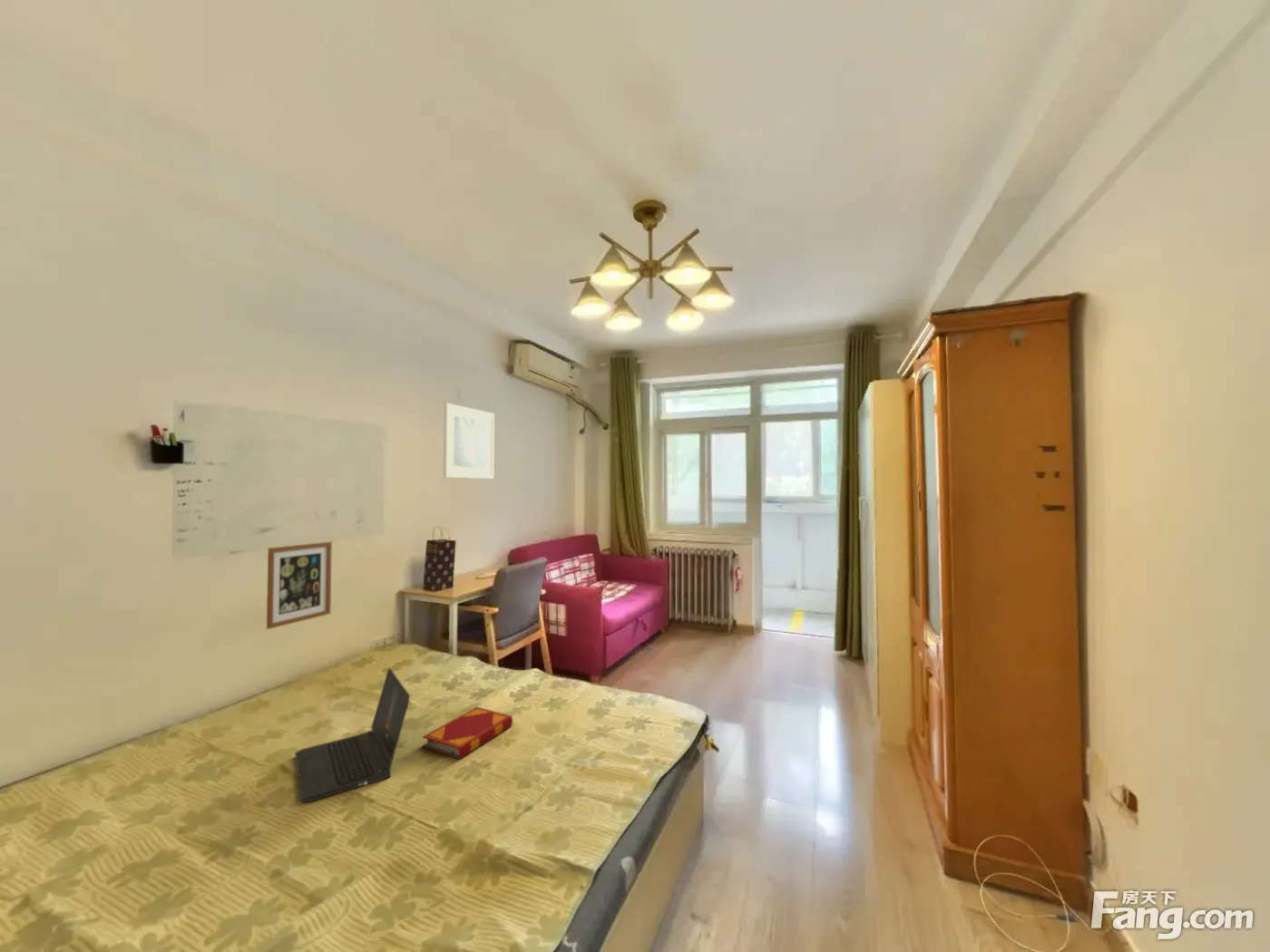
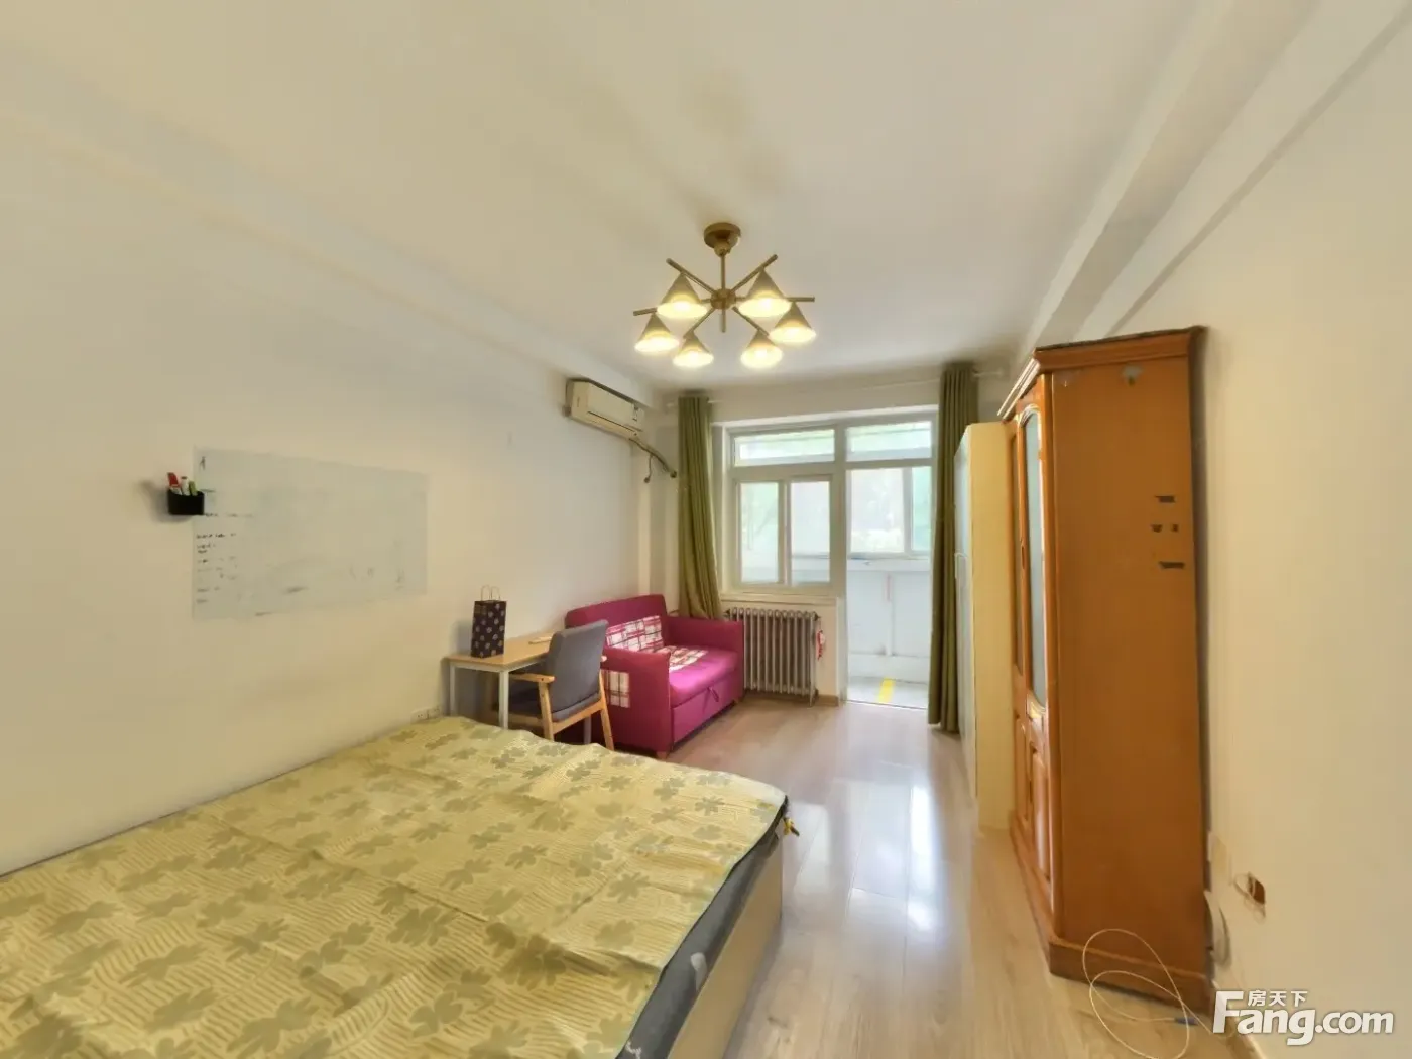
- hardback book [421,706,513,760]
- wall art [266,541,333,630]
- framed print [443,402,495,480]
- laptop computer [294,666,411,803]
